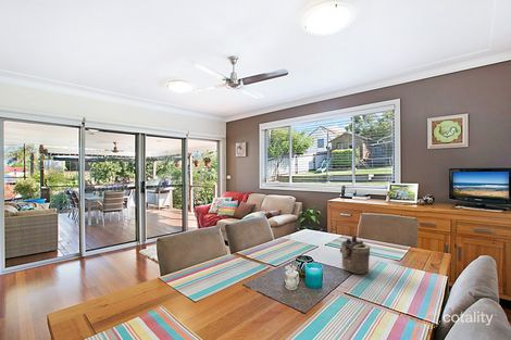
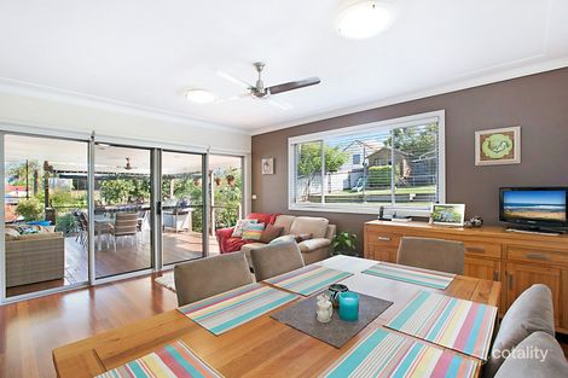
- teapot [339,235,371,275]
